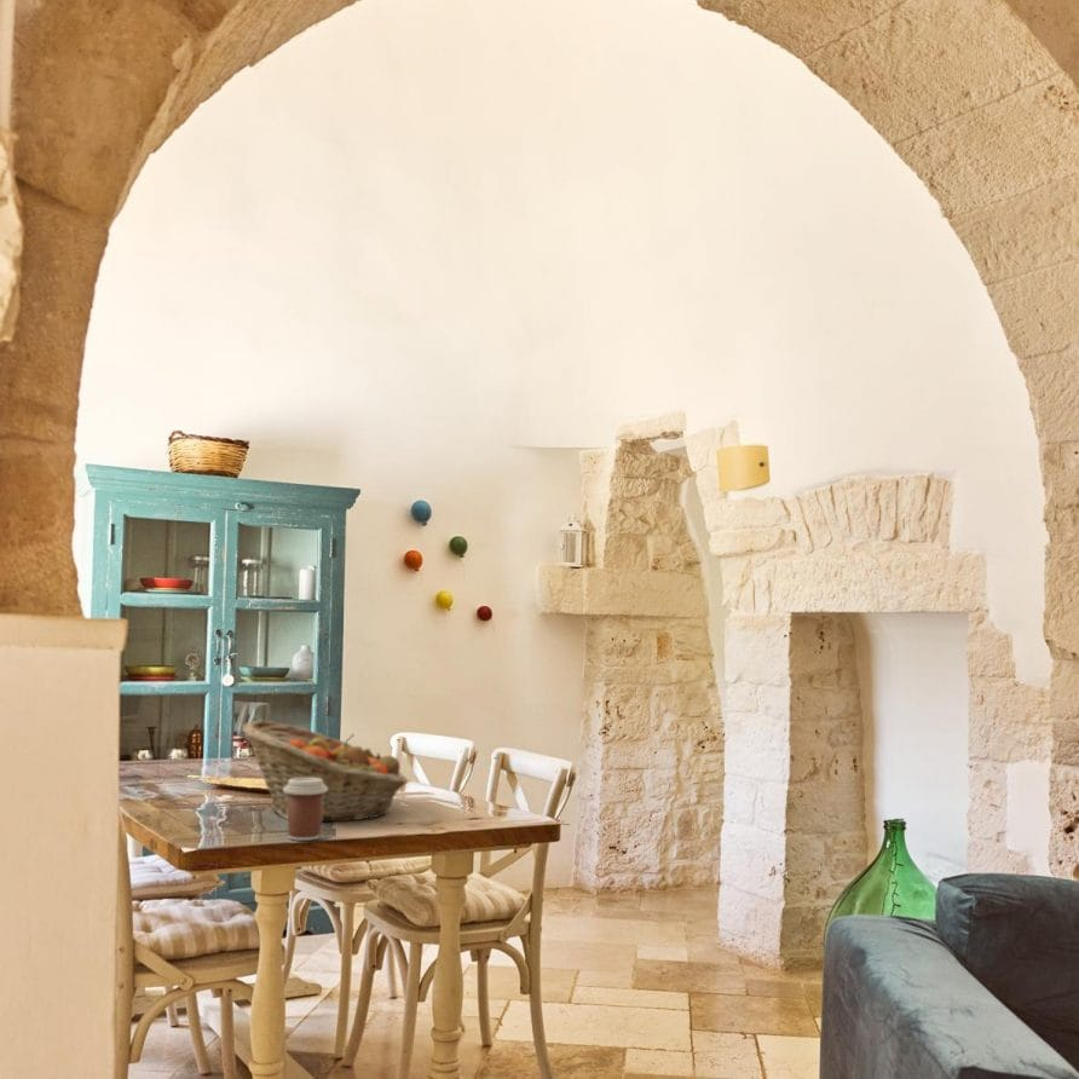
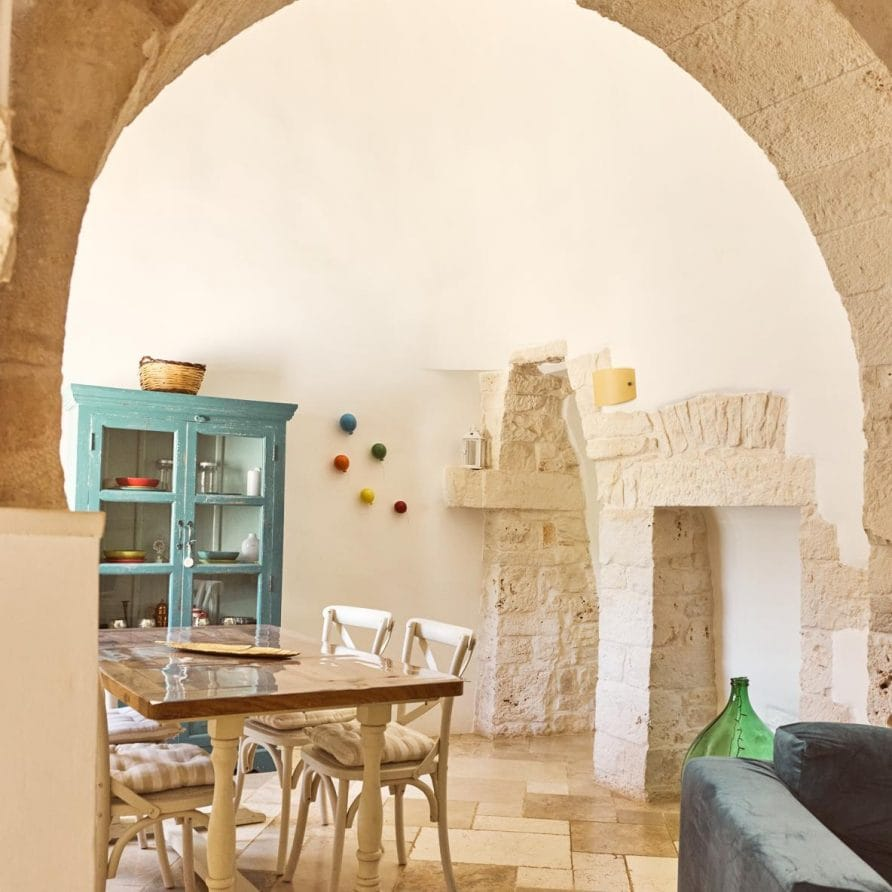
- fruit basket [241,720,409,823]
- coffee cup [283,778,328,842]
